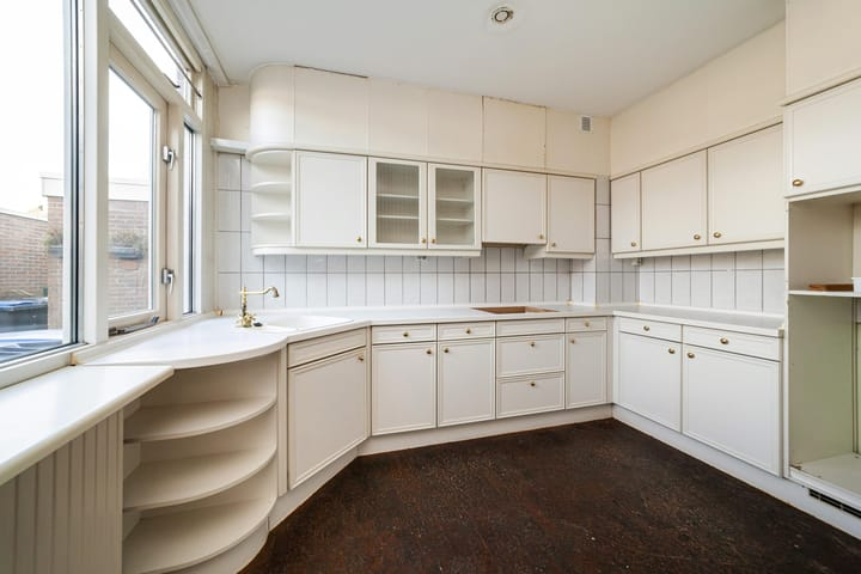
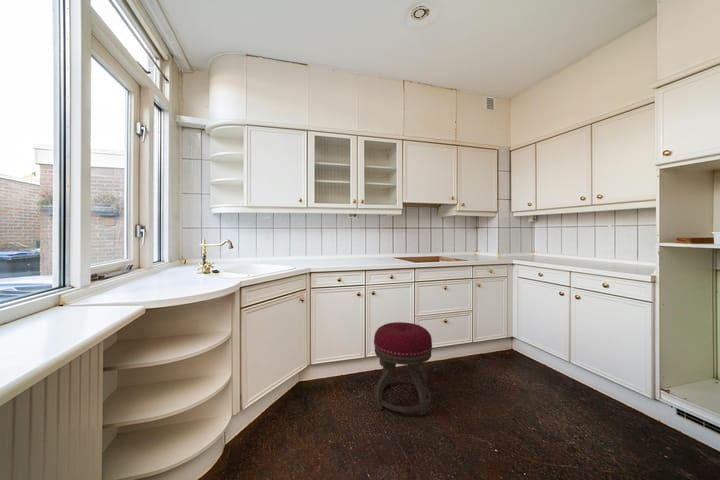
+ stool [373,321,433,417]
